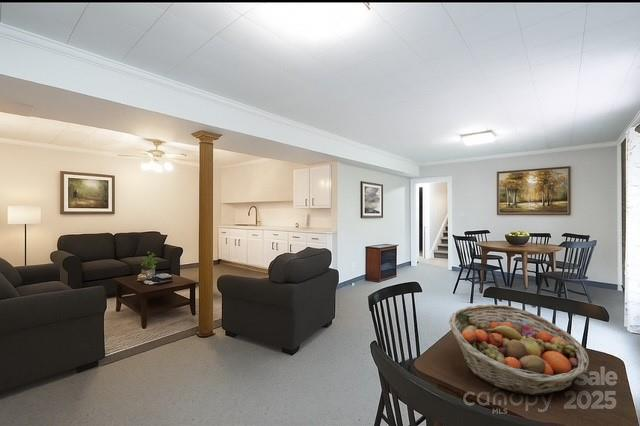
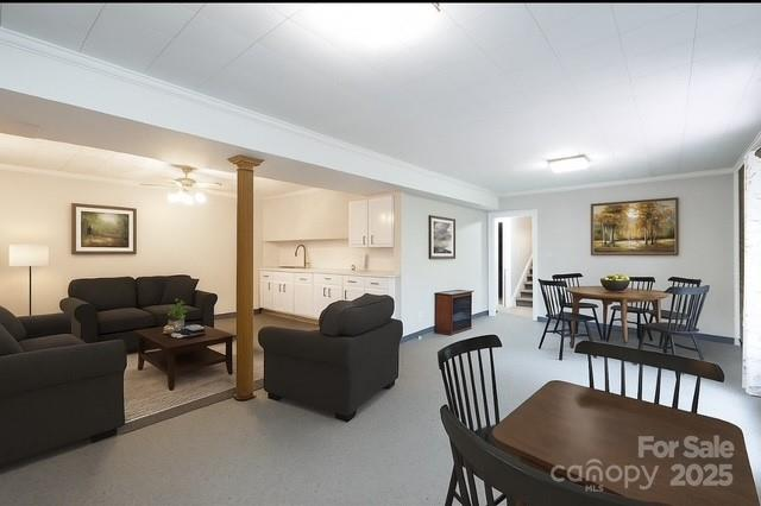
- fruit basket [448,303,590,397]
